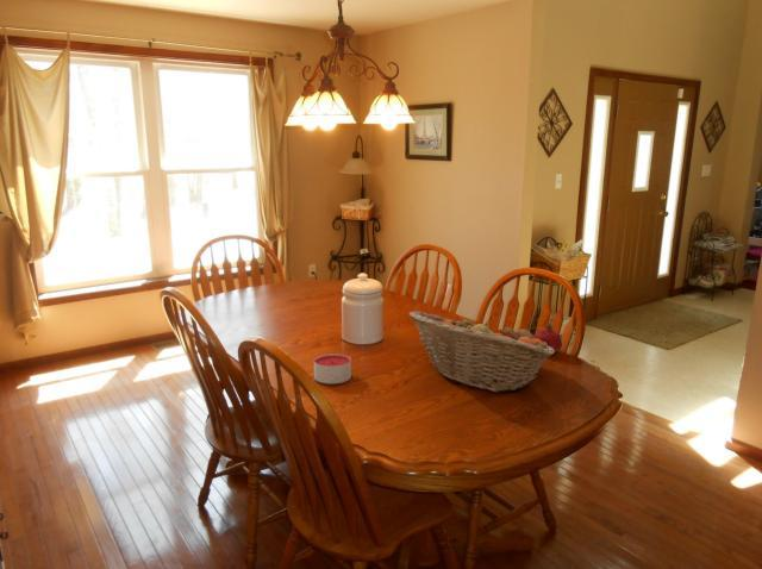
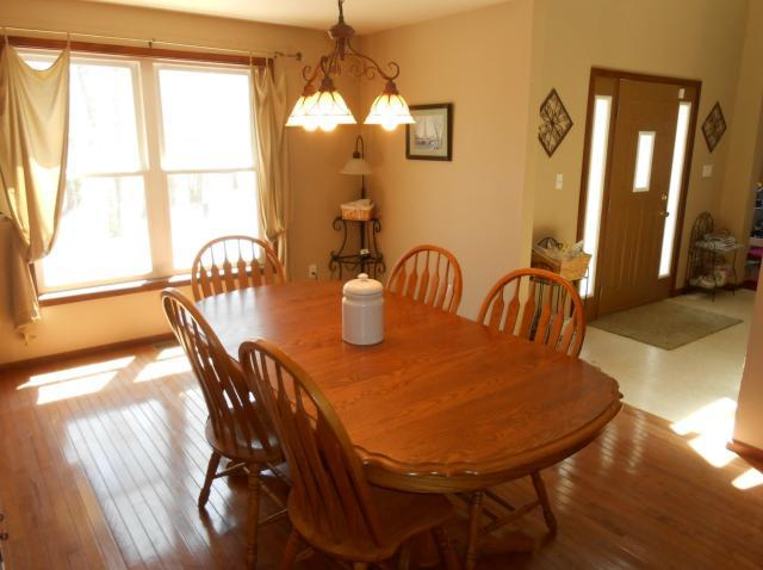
- fruit basket [407,311,555,393]
- candle [313,352,352,384]
- fruit [533,325,563,354]
